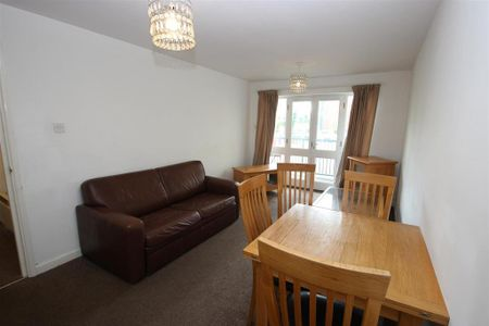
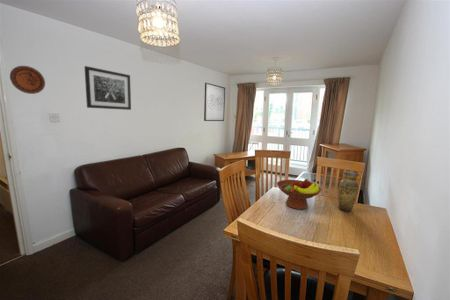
+ decorative plate [9,65,46,95]
+ wall art [83,65,132,111]
+ fruit bowl [276,178,323,210]
+ wall art [203,82,226,122]
+ vase [337,170,360,213]
